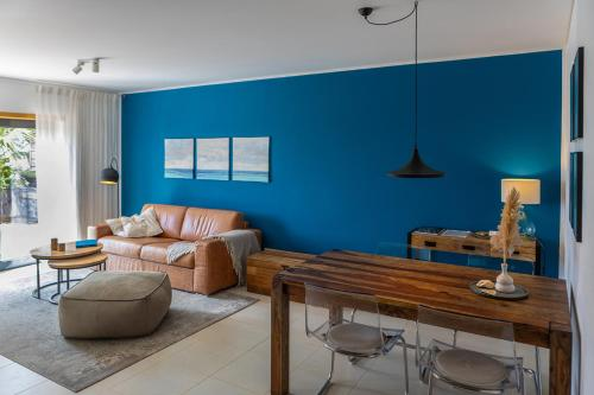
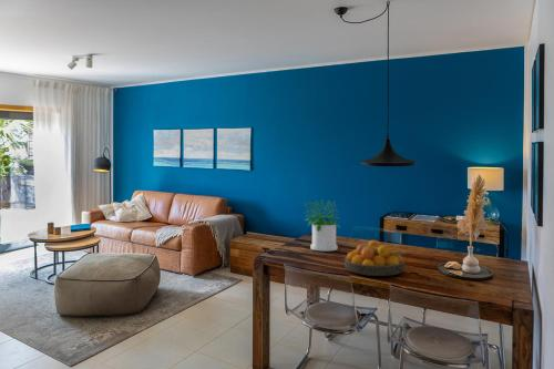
+ potted plant [302,198,341,253]
+ fruit bowl [343,239,407,277]
